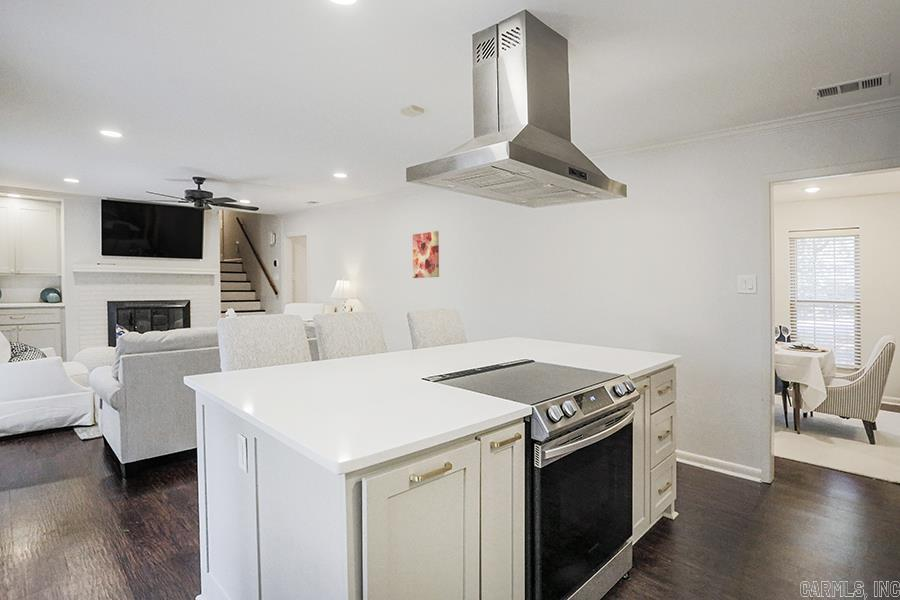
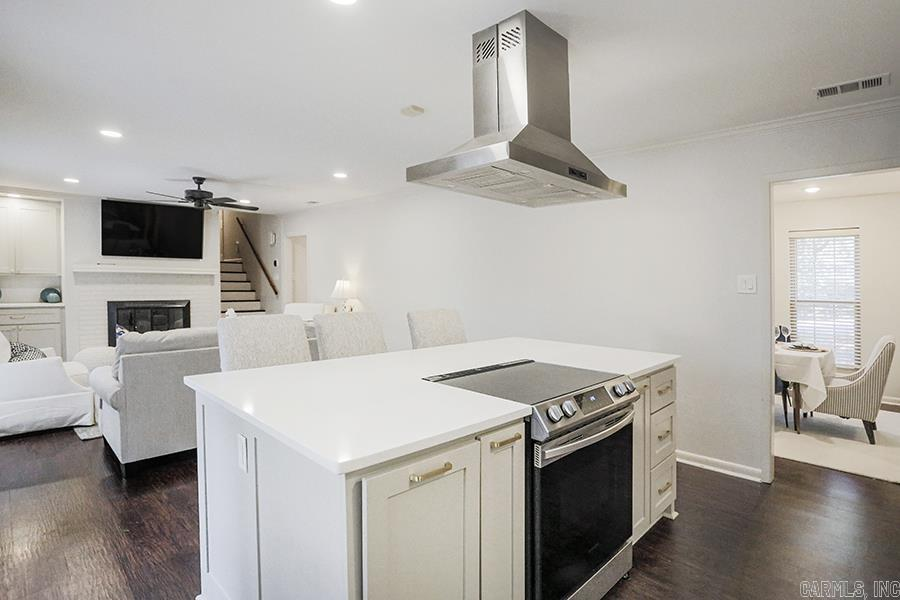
- wall art [412,230,440,279]
